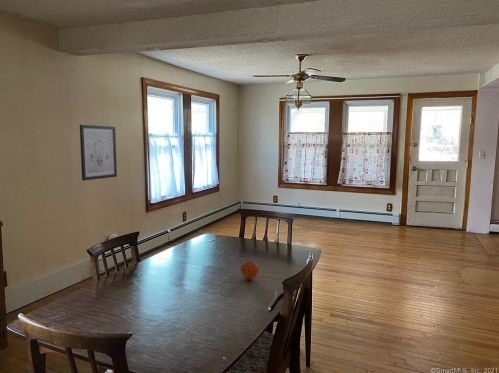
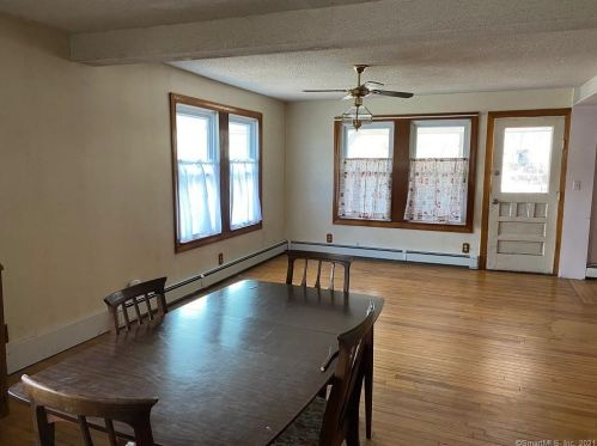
- fruit [239,259,260,281]
- wall art [79,124,118,182]
